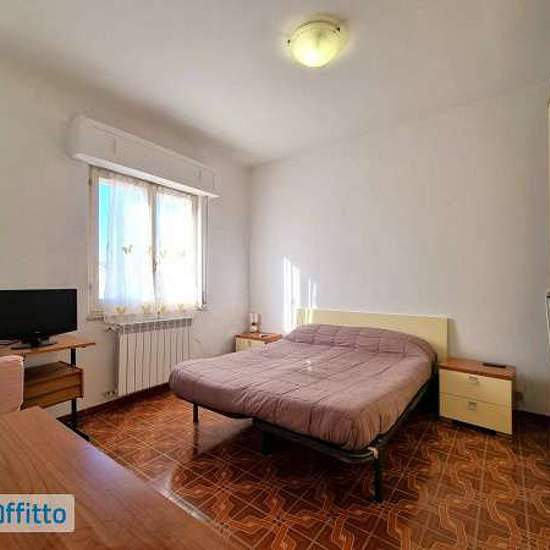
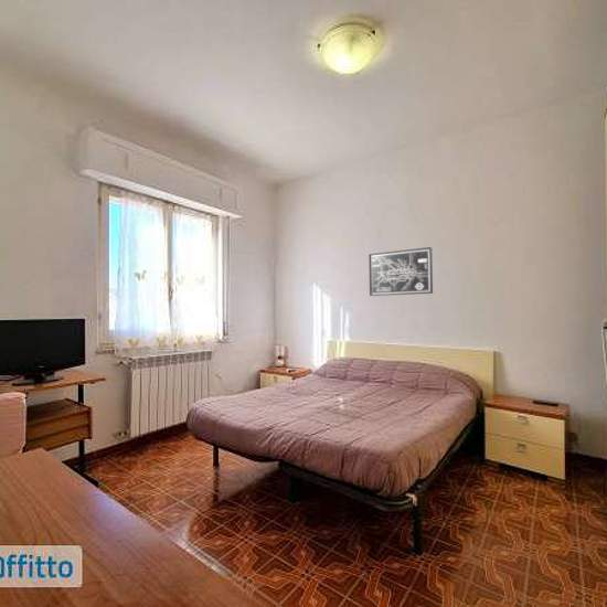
+ wall art [368,246,434,297]
